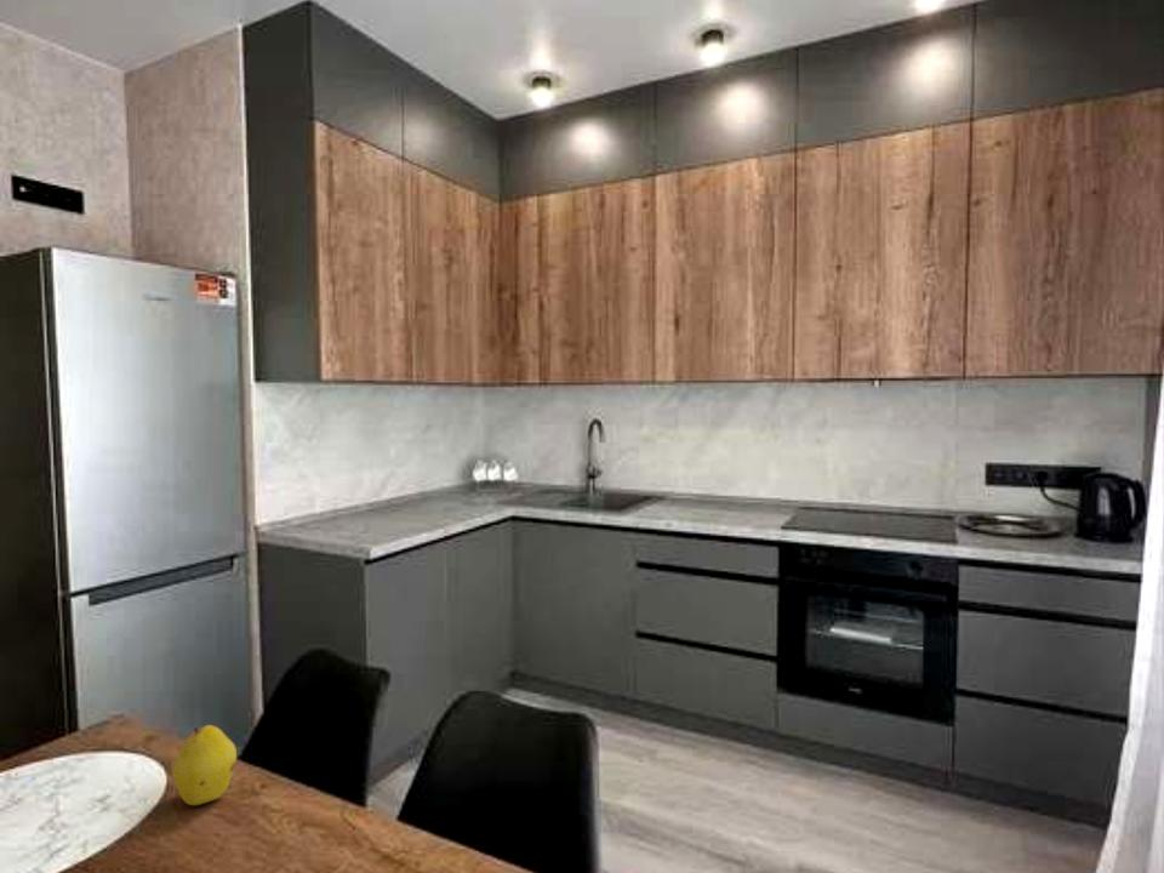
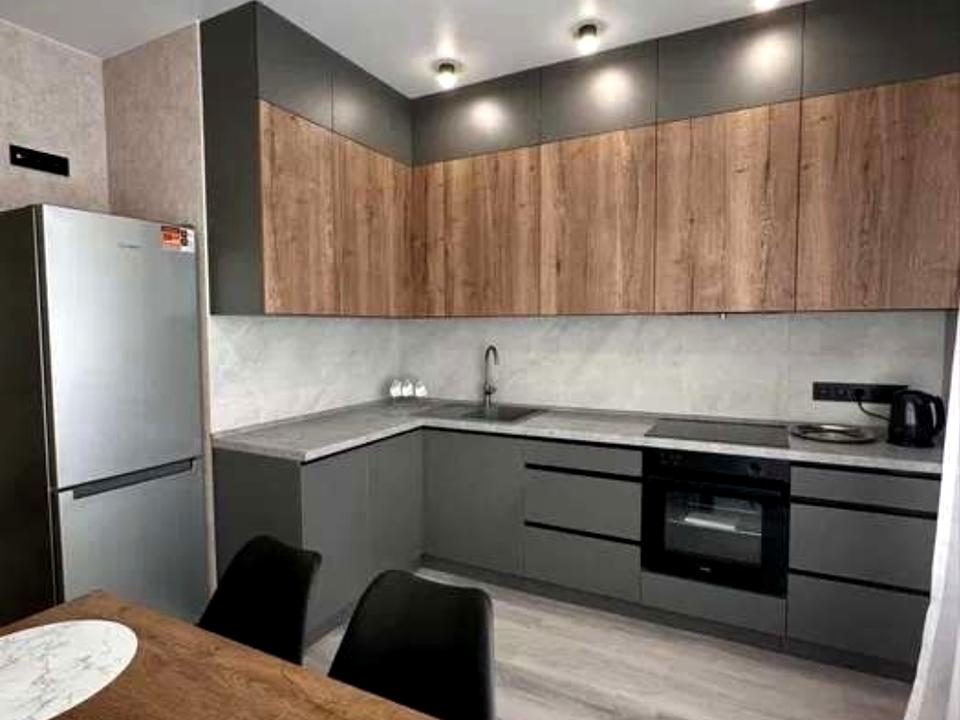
- fruit [171,724,238,806]
